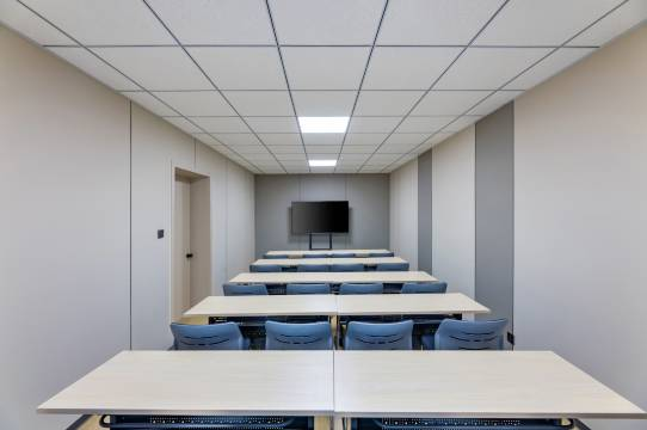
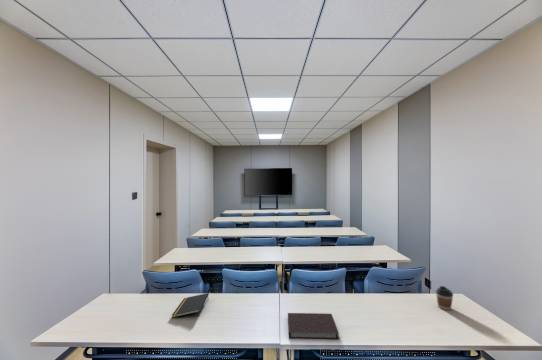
+ notepad [171,292,210,318]
+ coffee cup [435,285,454,311]
+ notebook [287,312,340,340]
